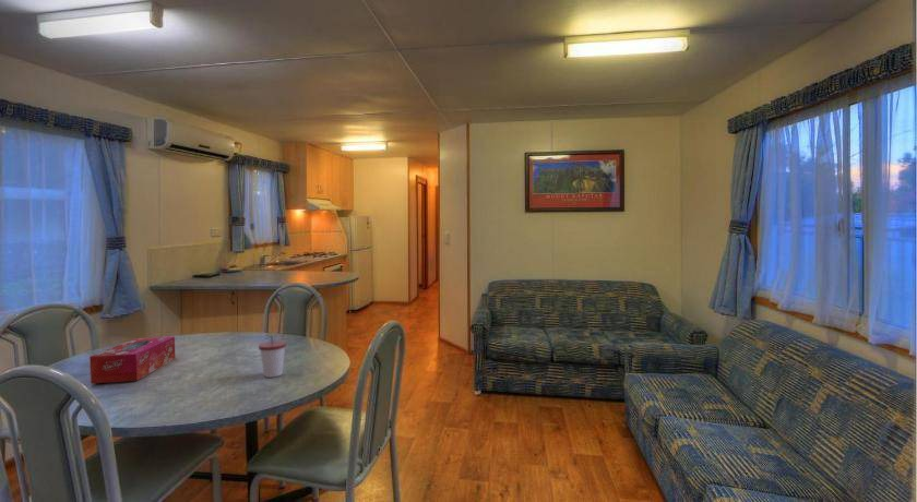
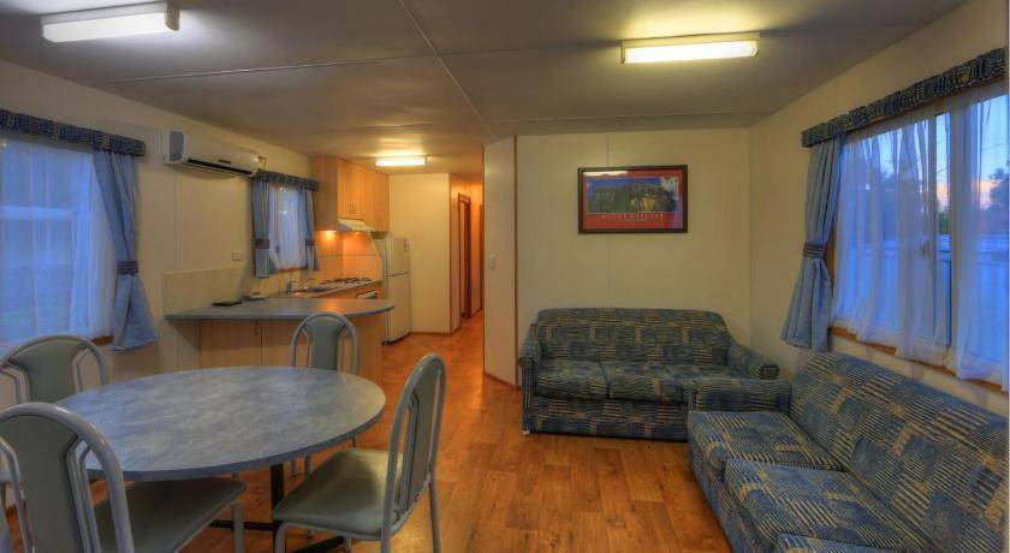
- cup [258,335,287,379]
- tissue box [88,335,177,384]
